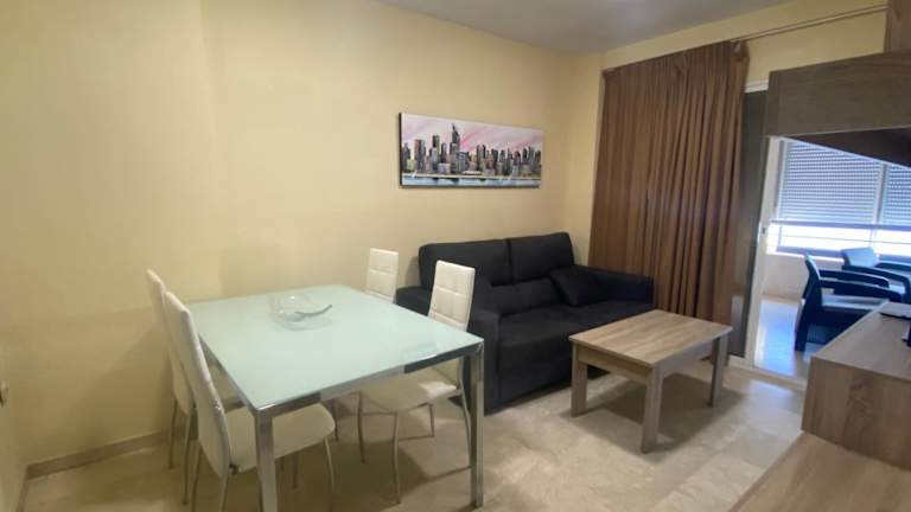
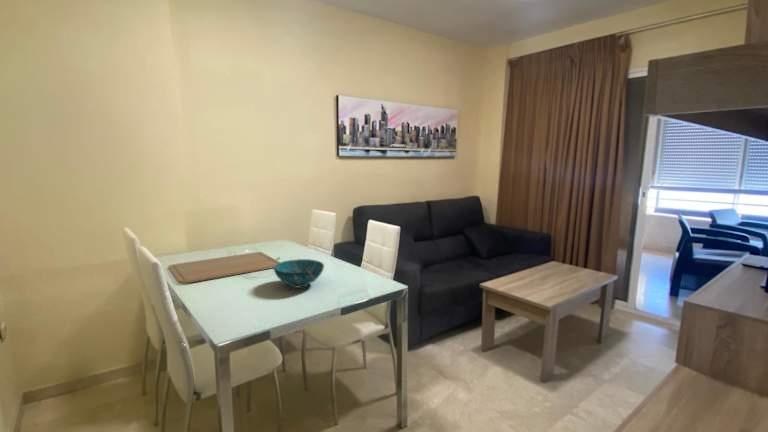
+ decorative bowl [272,258,325,289]
+ chopping board [167,251,281,285]
